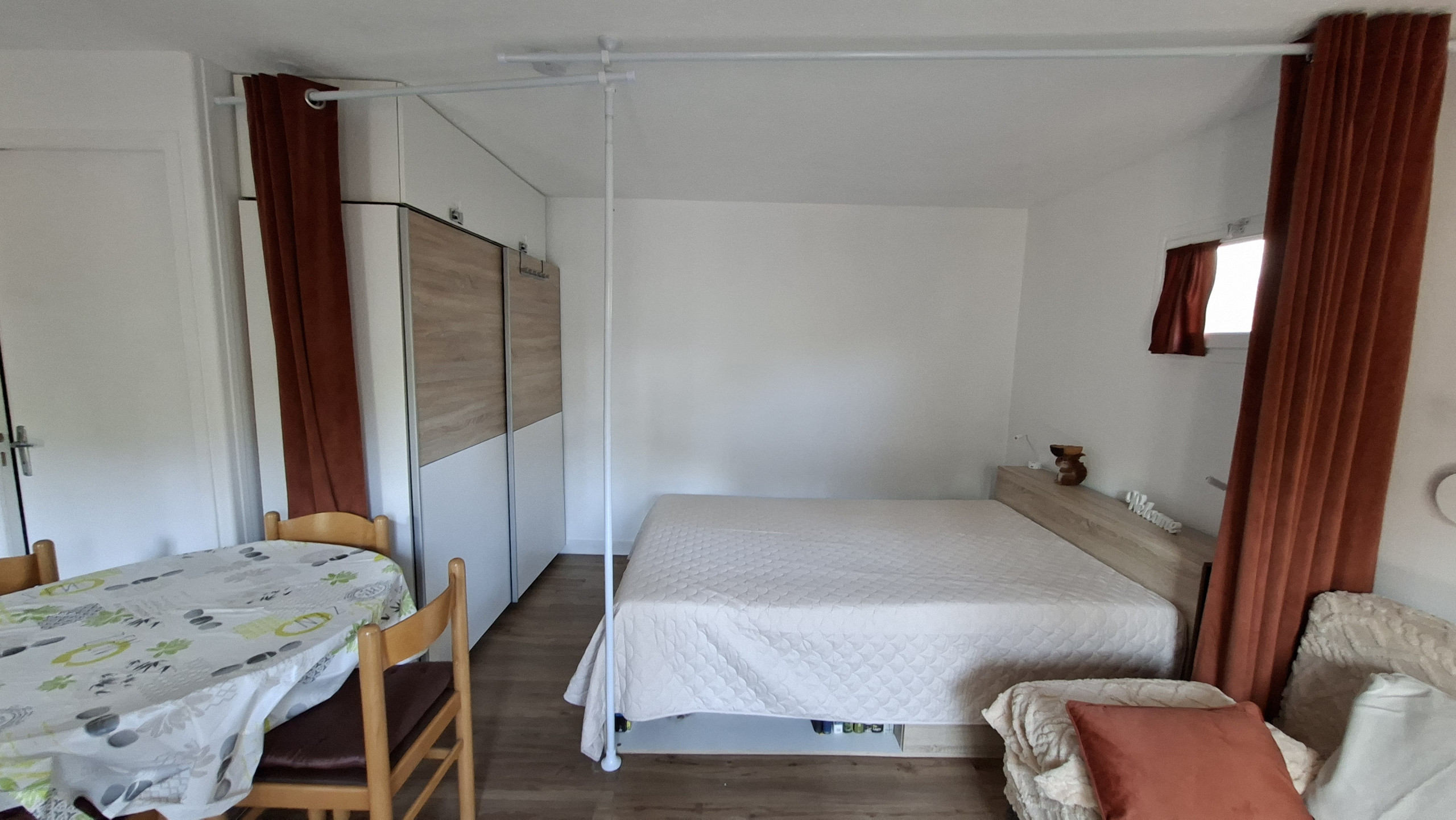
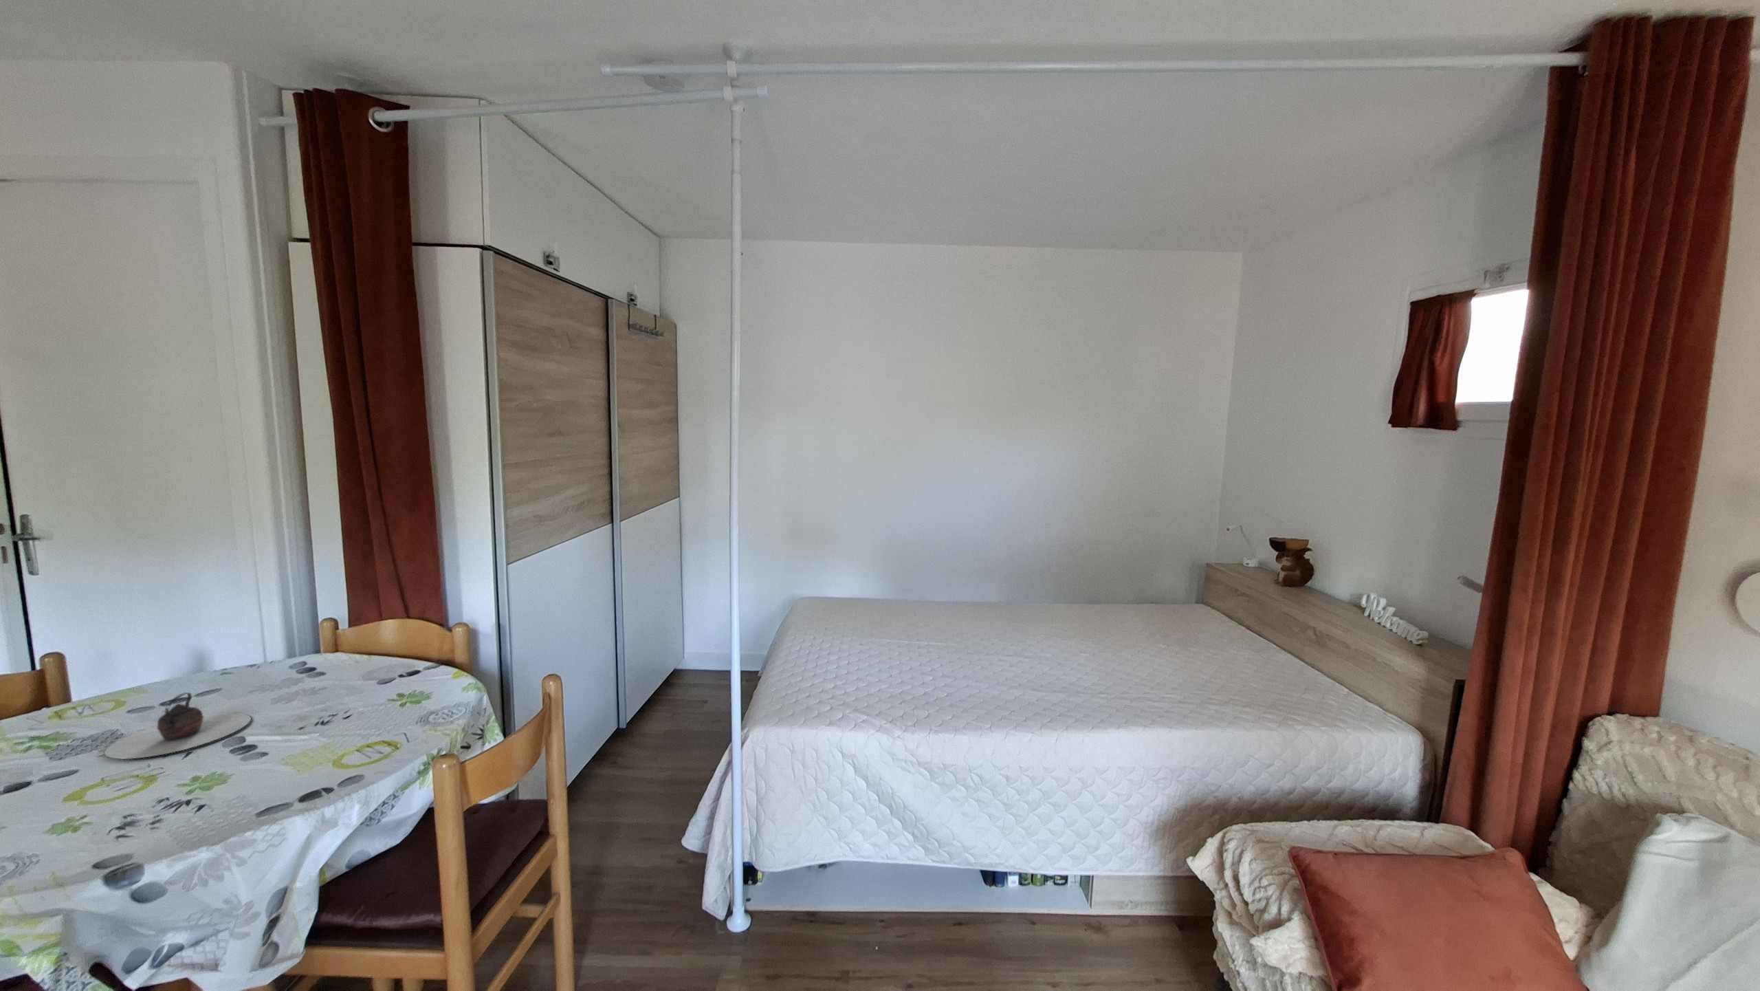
+ teapot [104,691,251,760]
